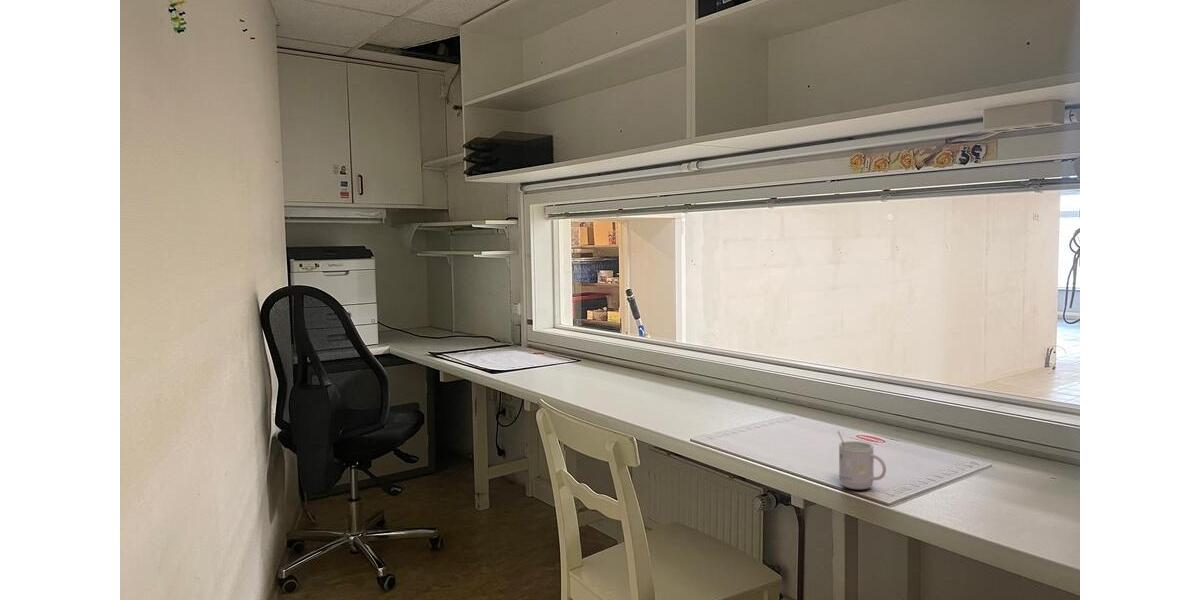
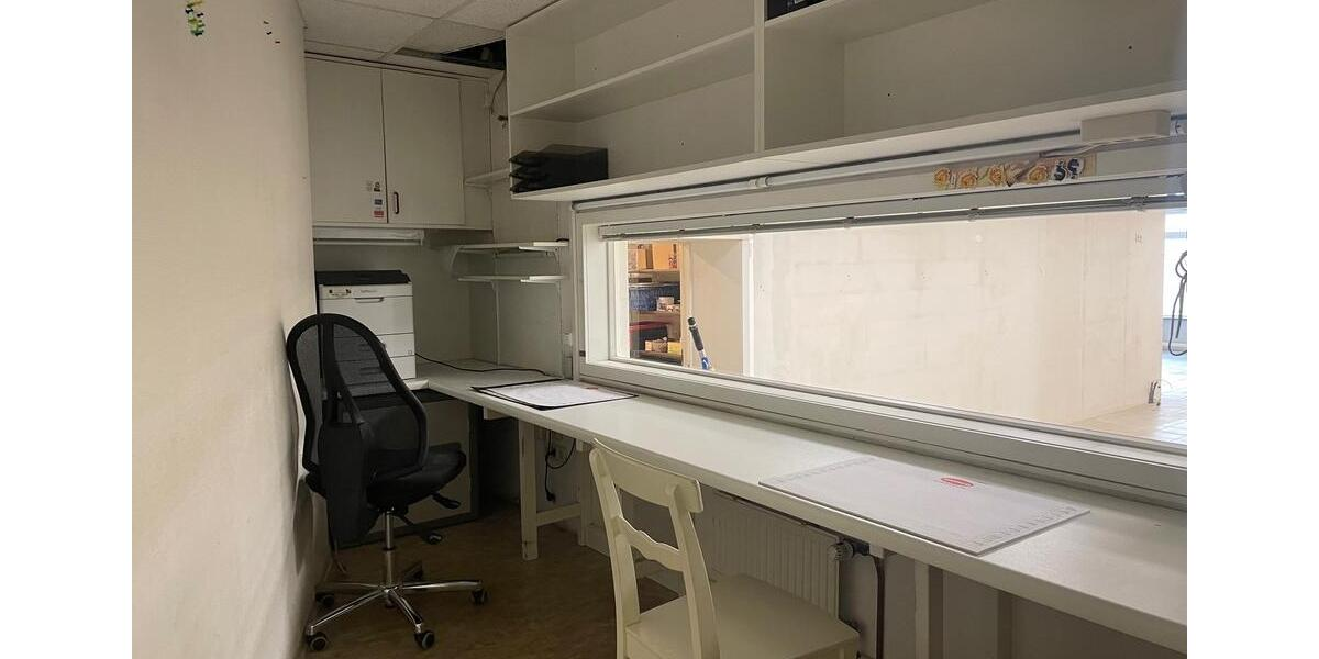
- mug [836,430,887,490]
